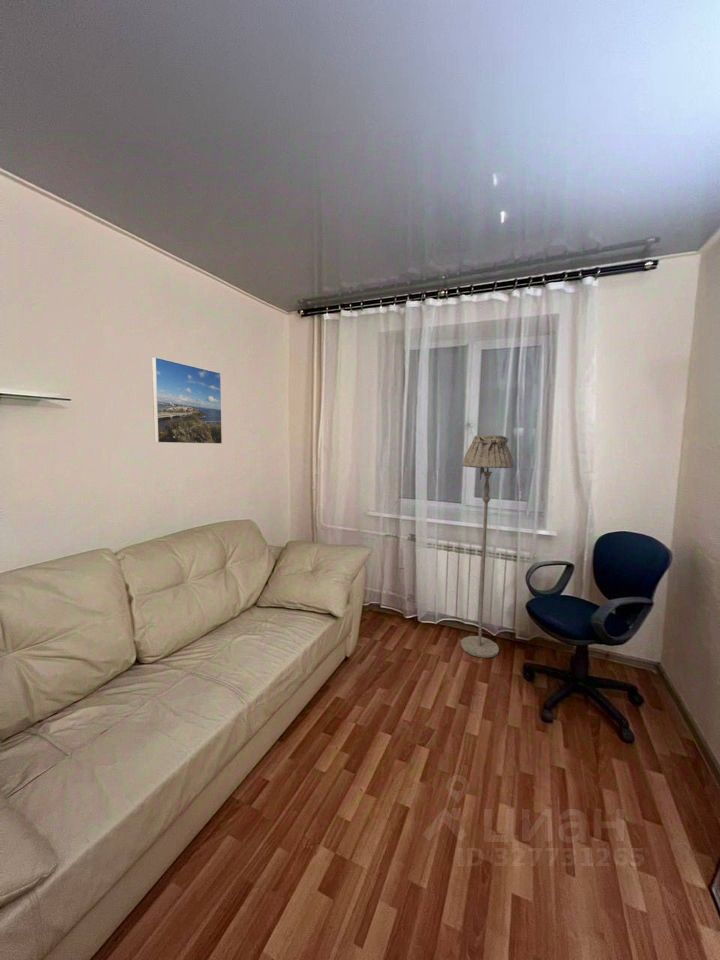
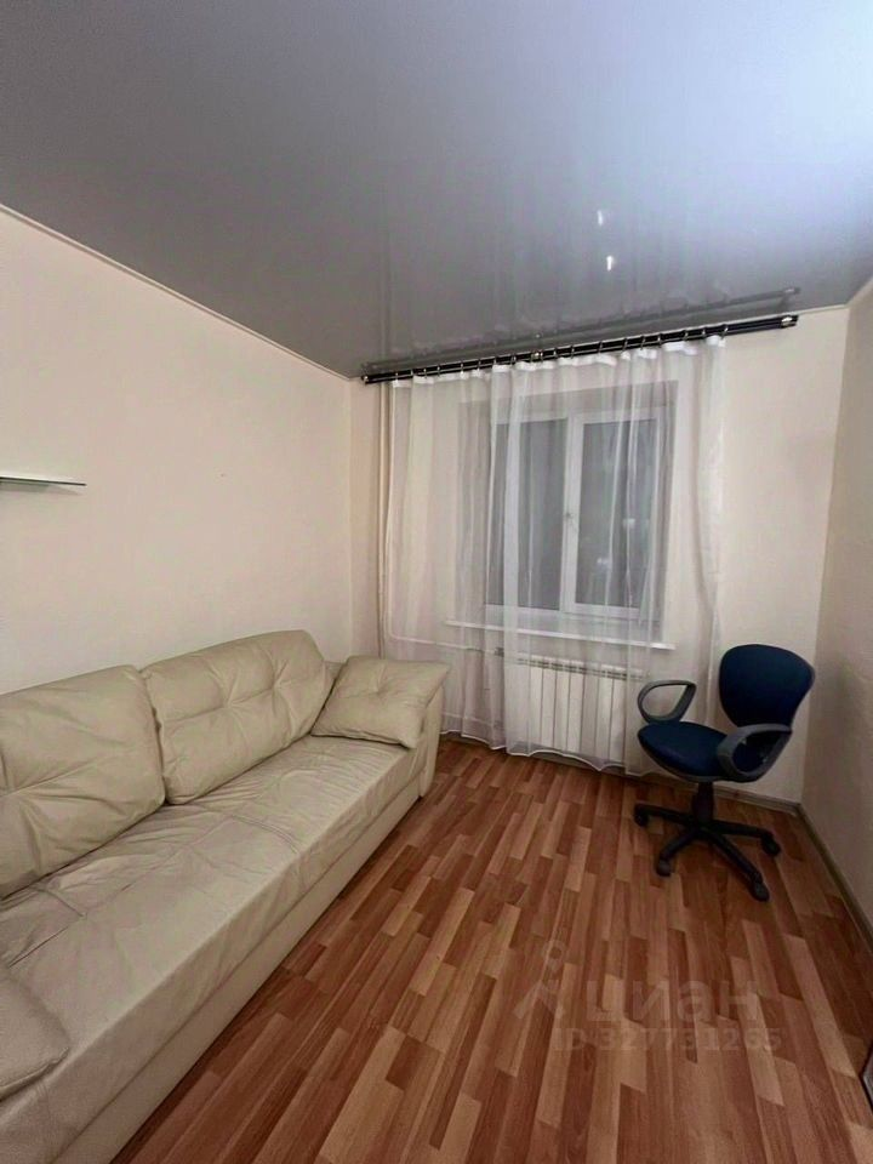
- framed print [151,356,223,445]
- floor lamp [460,434,515,659]
